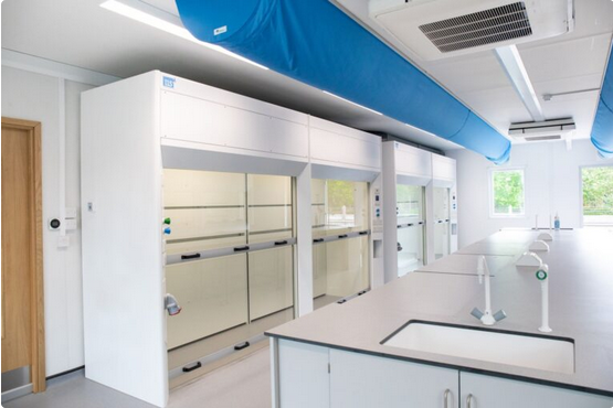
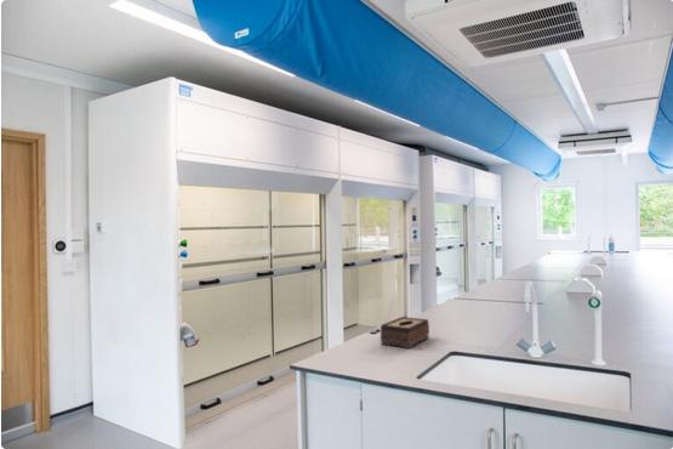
+ tissue box [380,316,430,349]
